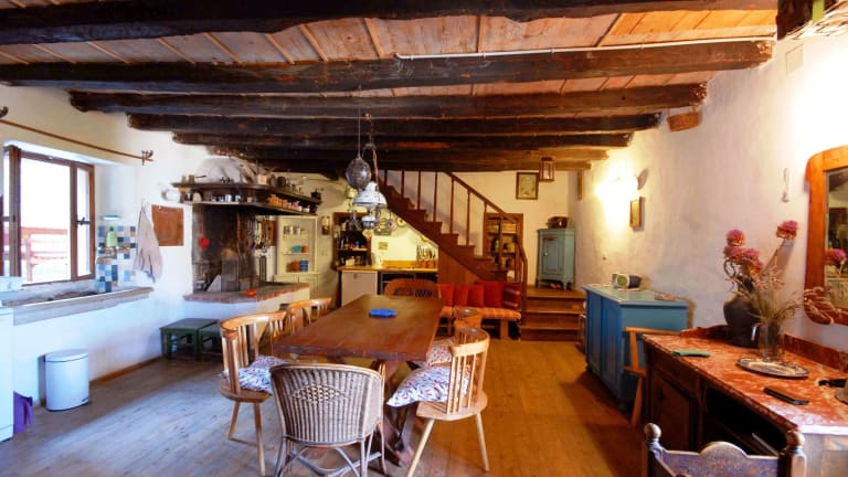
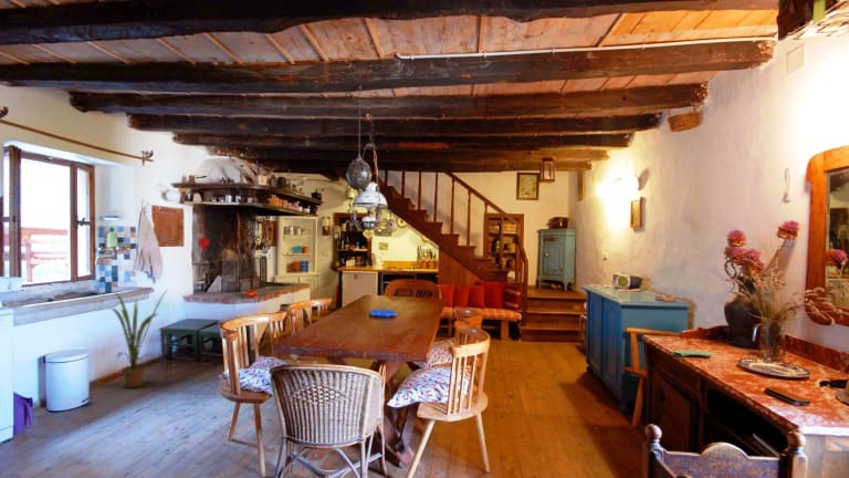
+ house plant [106,289,169,389]
